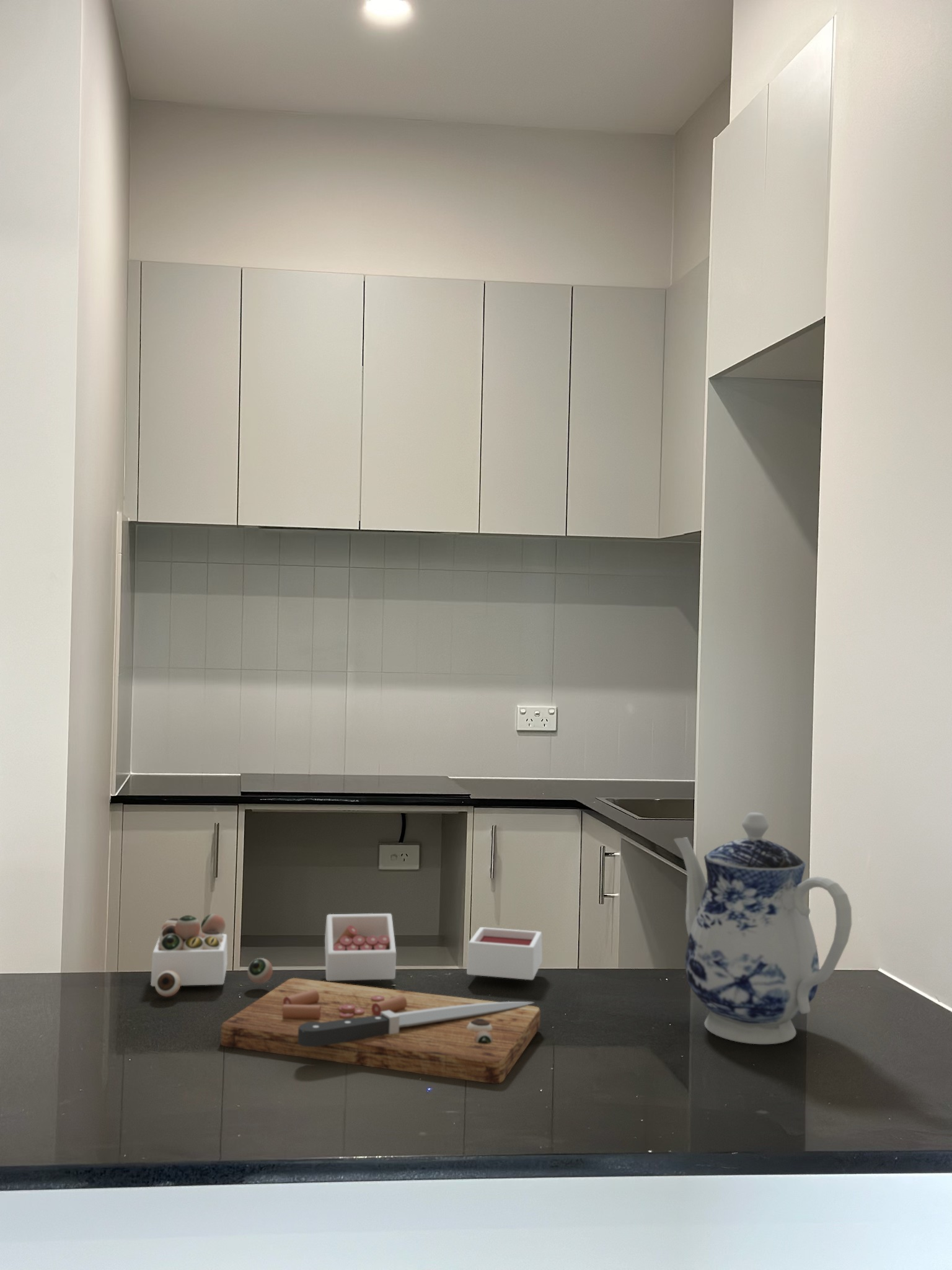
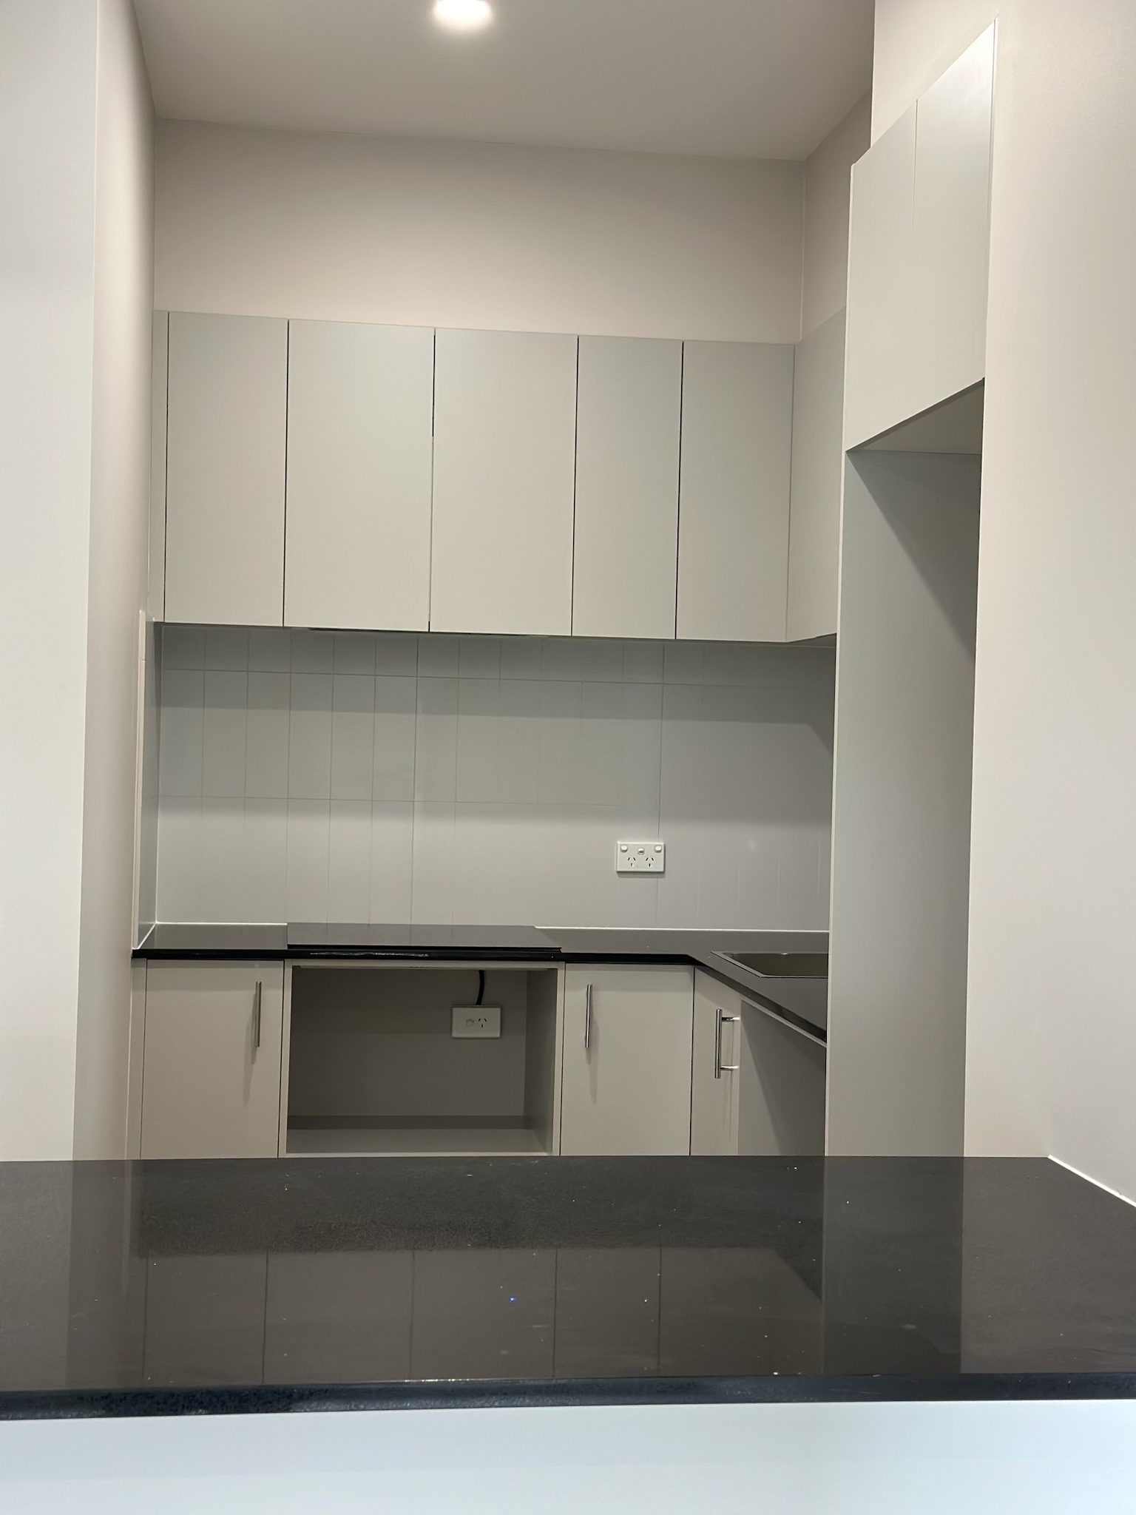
- cutting board [150,913,543,1085]
- teapot [673,812,852,1045]
